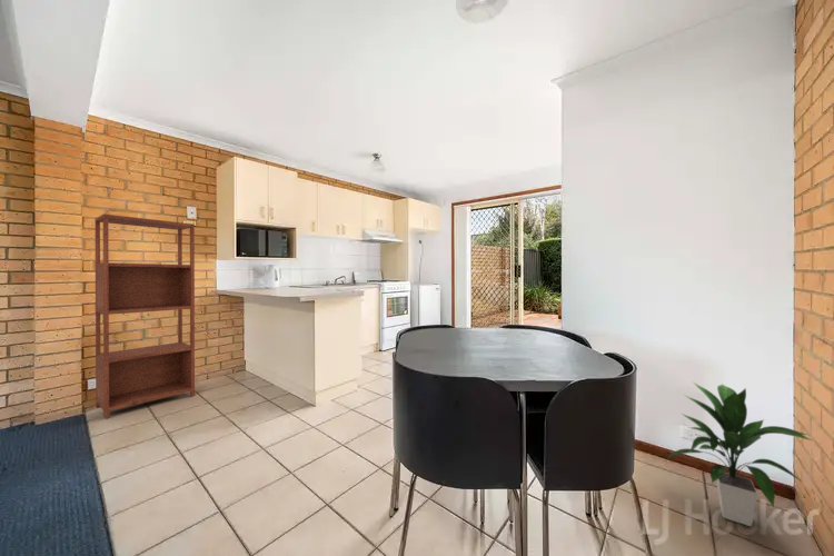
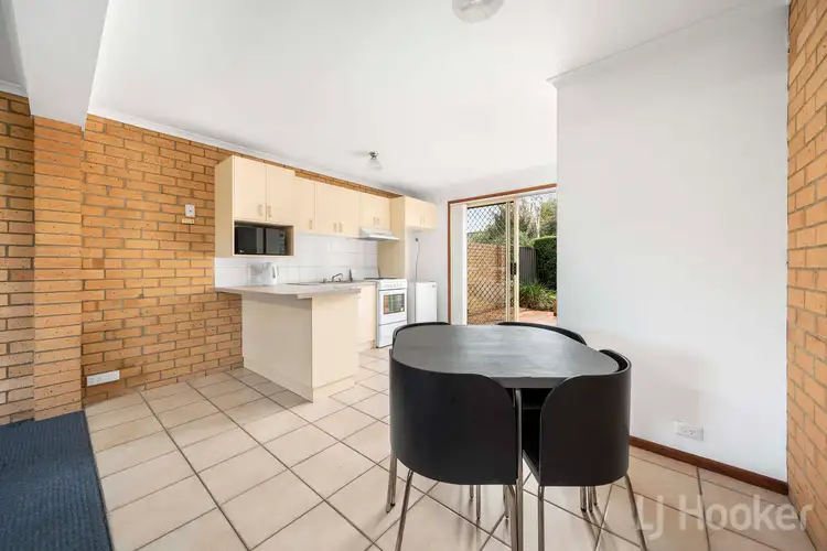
- indoor plant [666,381,816,527]
- shelving unit [95,212,196,419]
